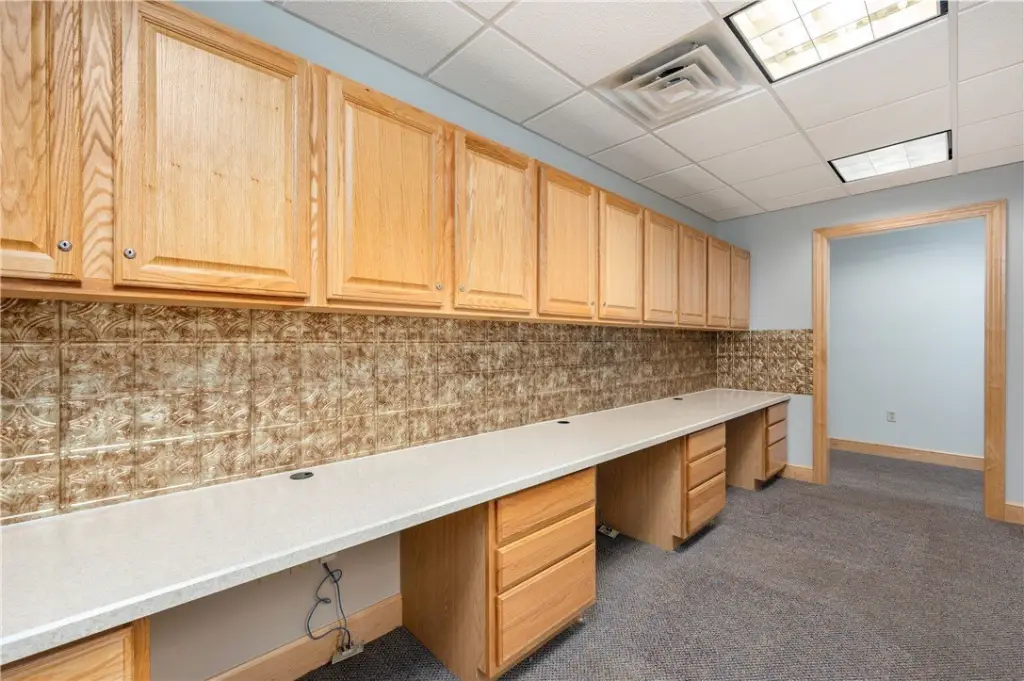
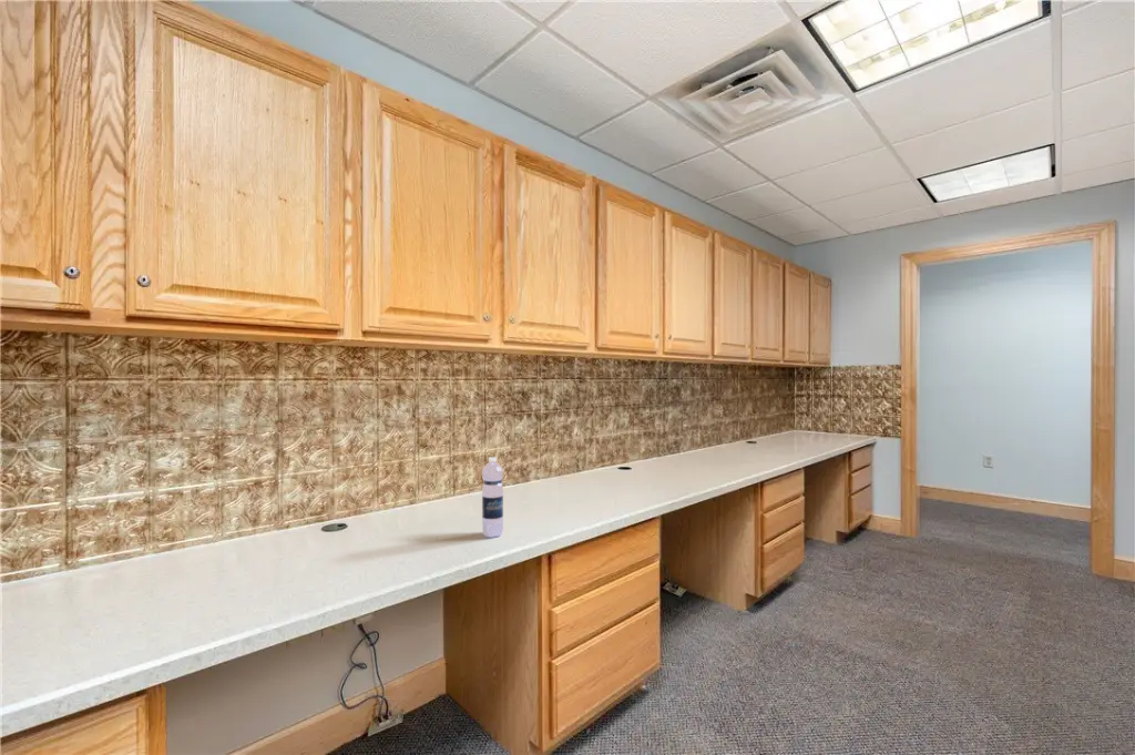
+ water bottle [481,456,504,538]
